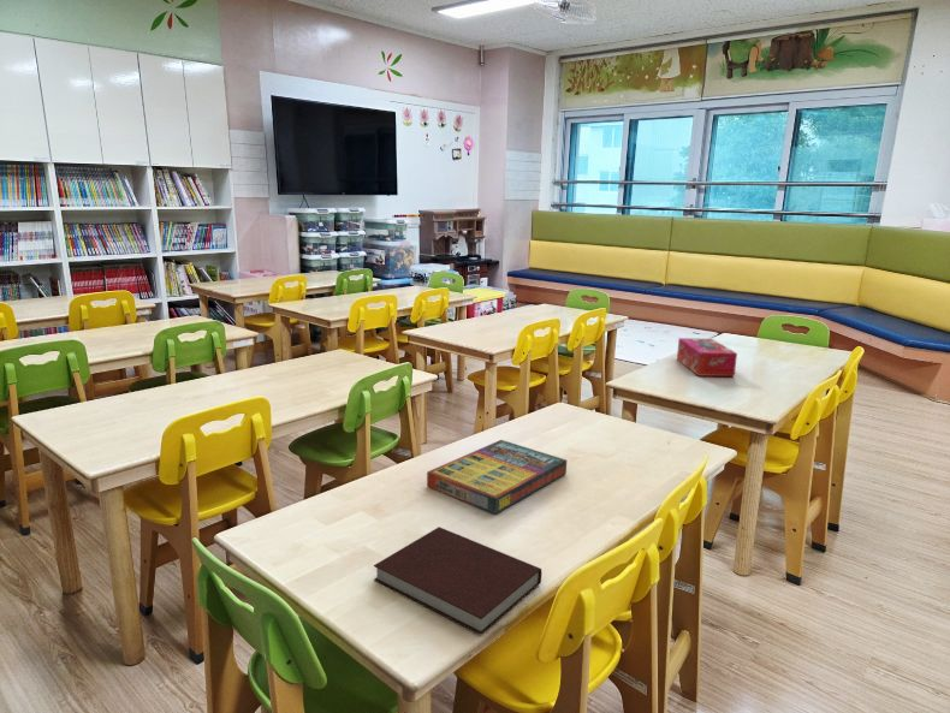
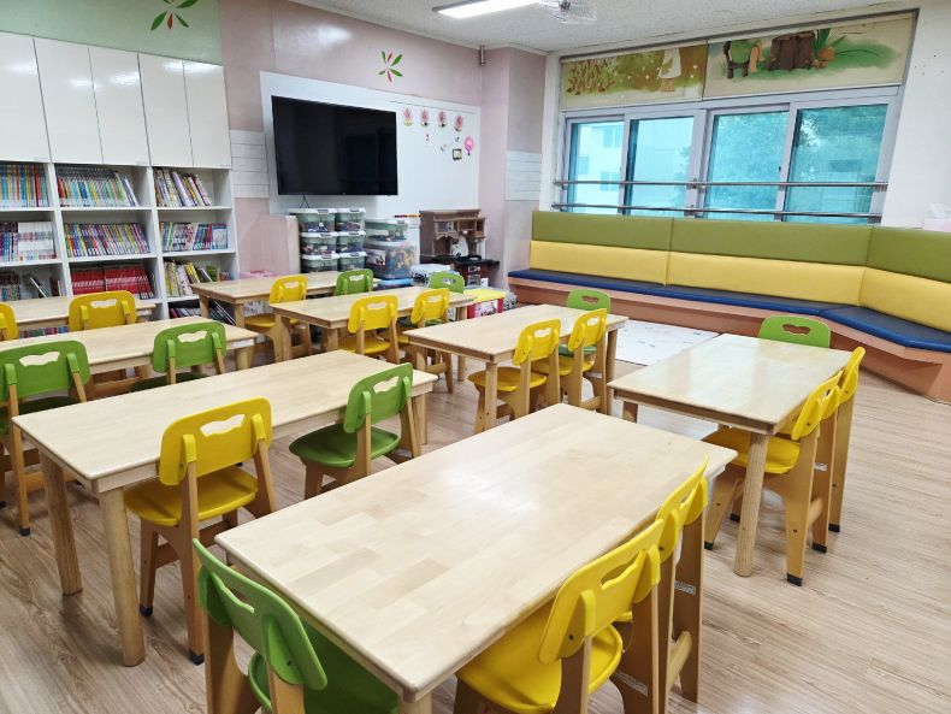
- tissue box [676,337,738,378]
- game compilation box [426,439,568,515]
- notebook [373,525,542,636]
